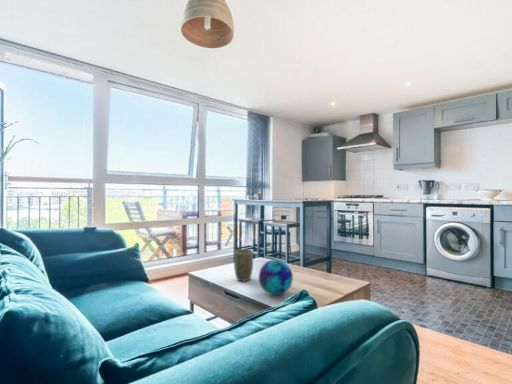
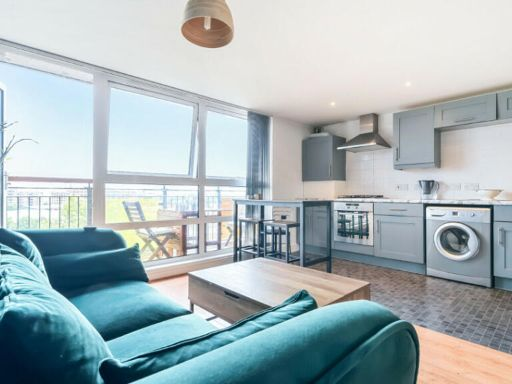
- decorative ball [258,259,294,296]
- plant pot [233,248,254,282]
